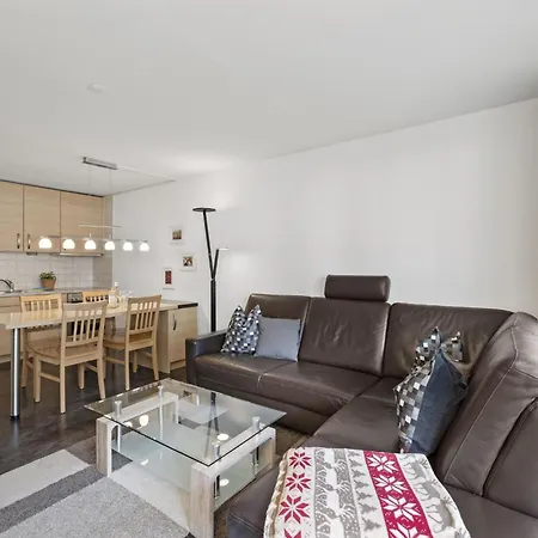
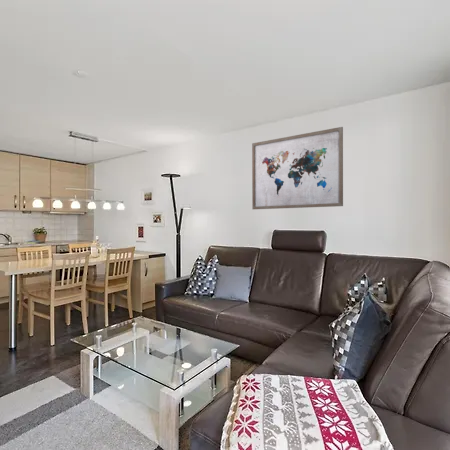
+ wall art [251,126,344,210]
